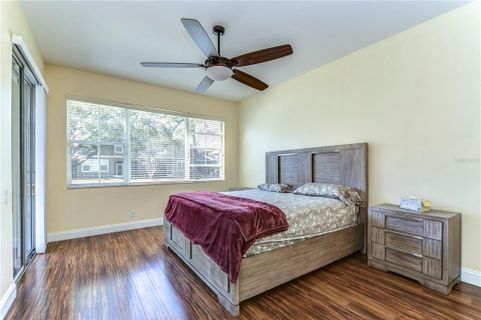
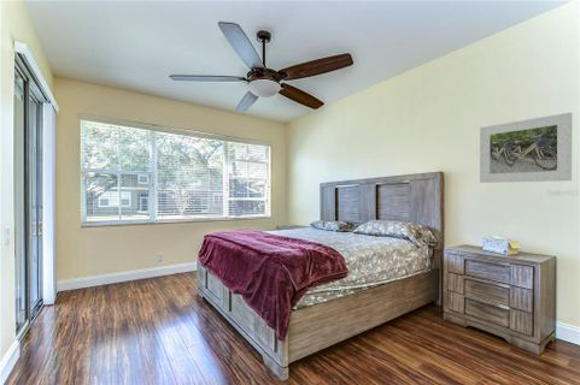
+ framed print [479,111,573,184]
